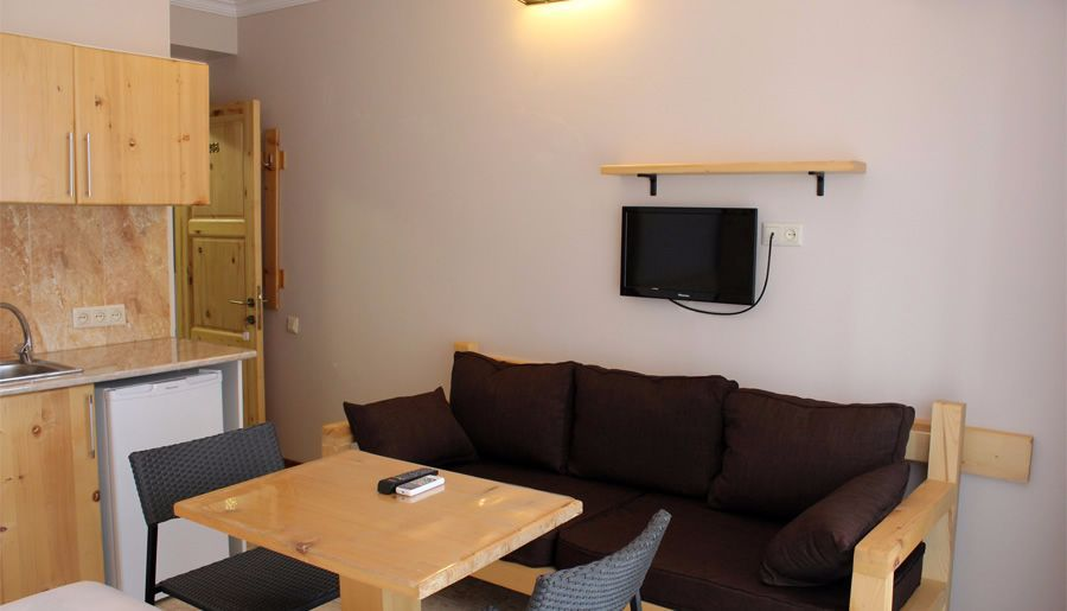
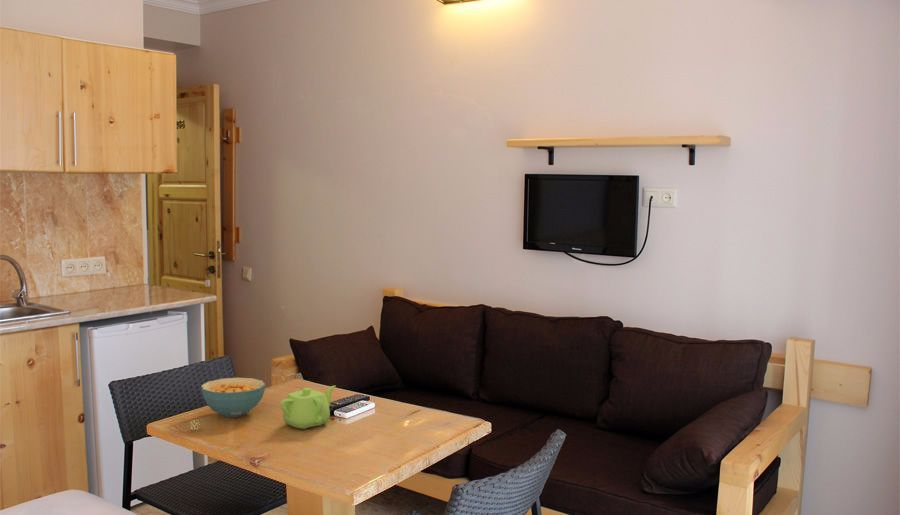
+ teapot [279,385,336,430]
+ cereal bowl [200,377,266,418]
